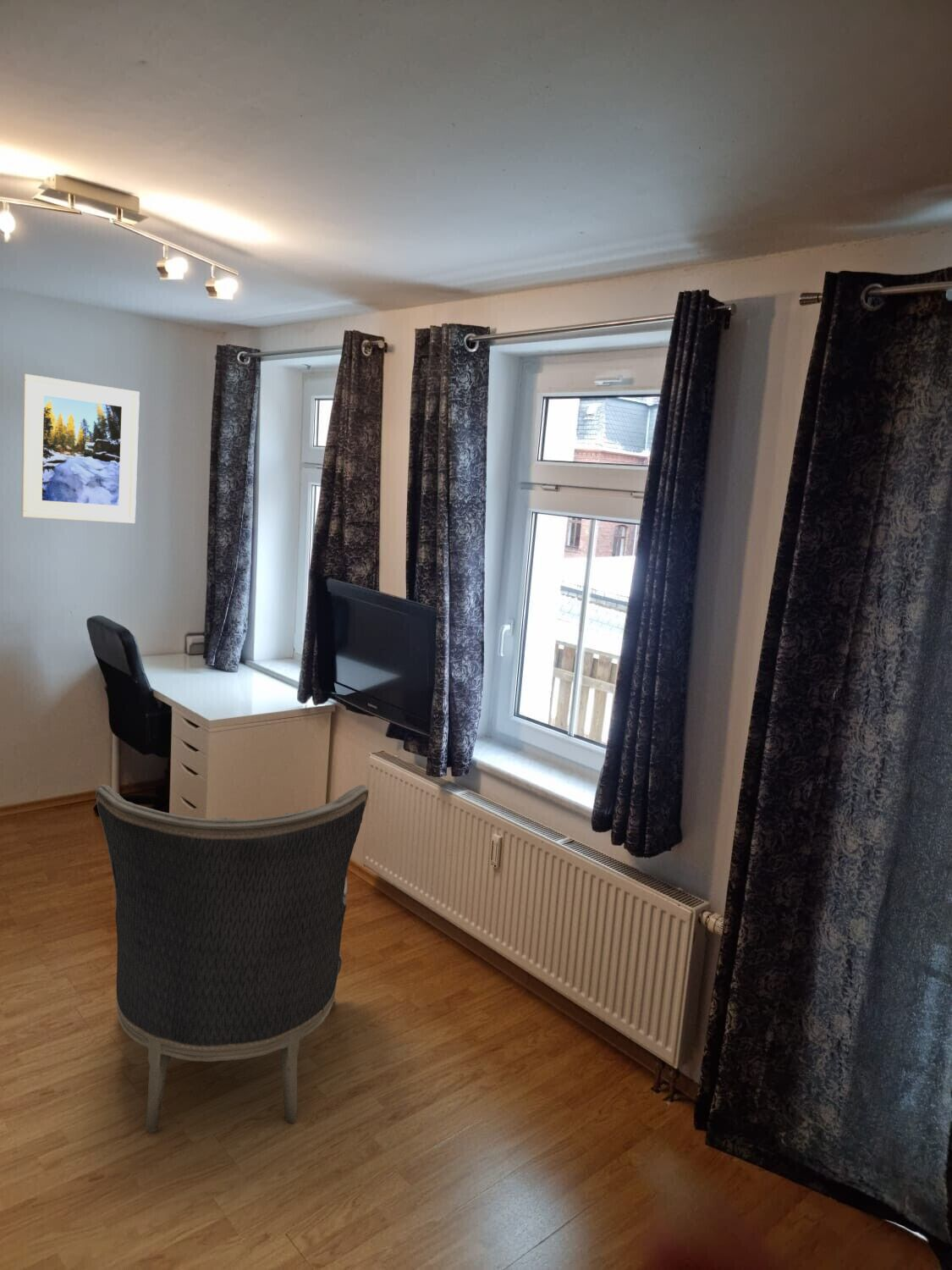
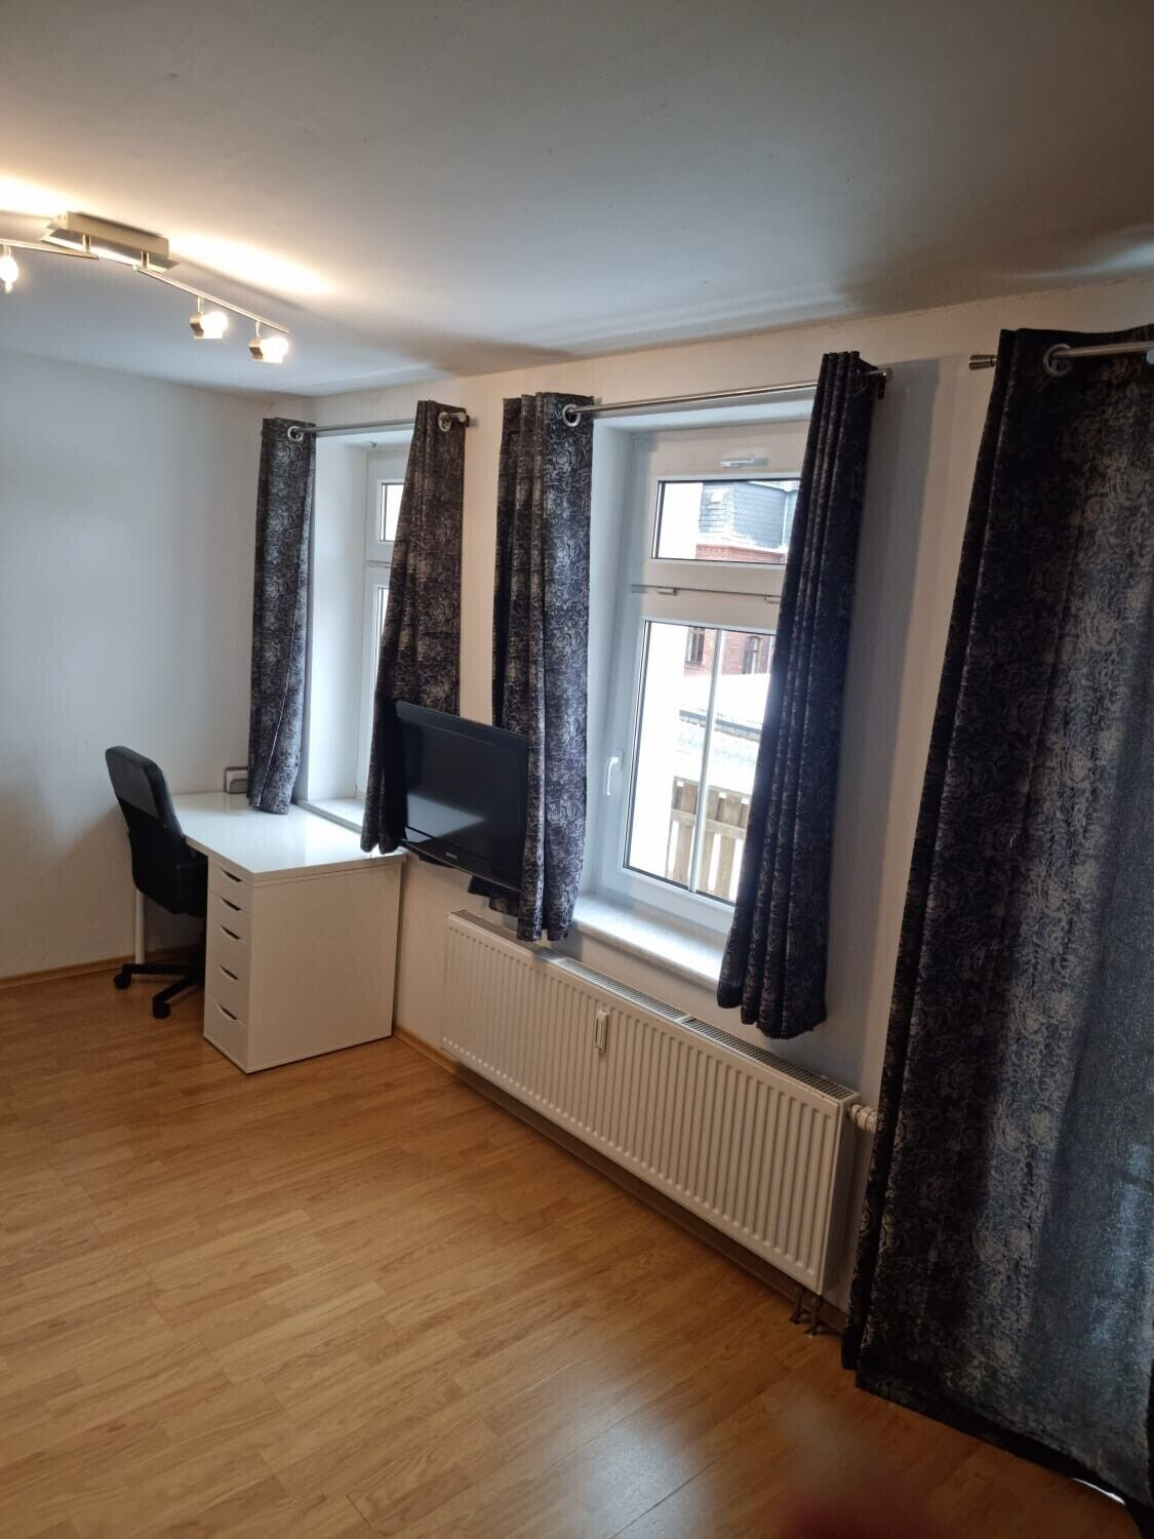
- armchair [95,783,369,1133]
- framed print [20,373,140,524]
